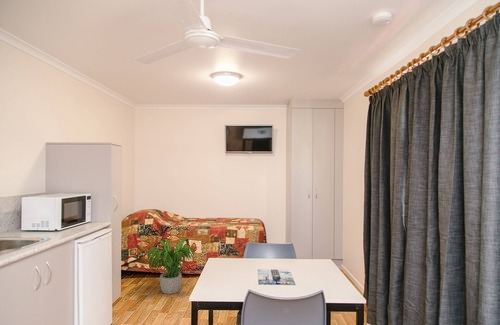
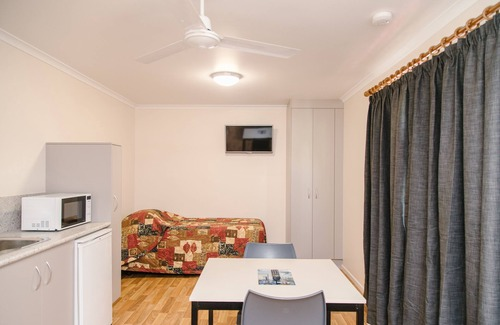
- potted plant [146,238,196,295]
